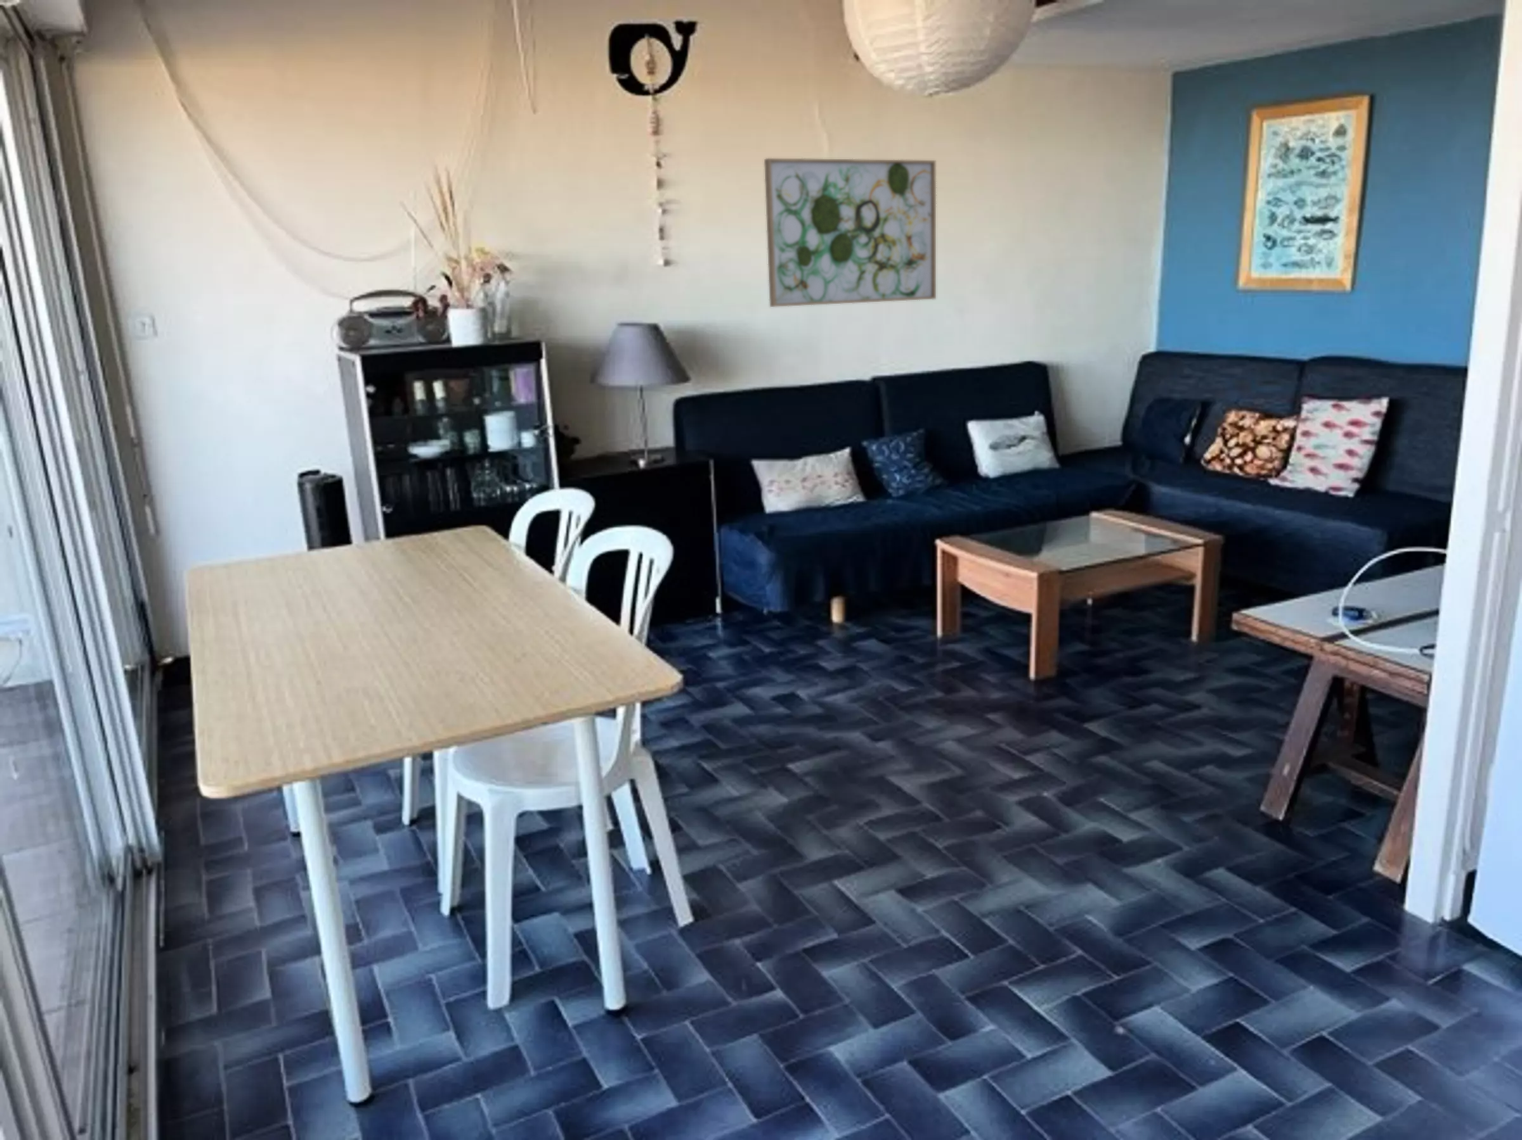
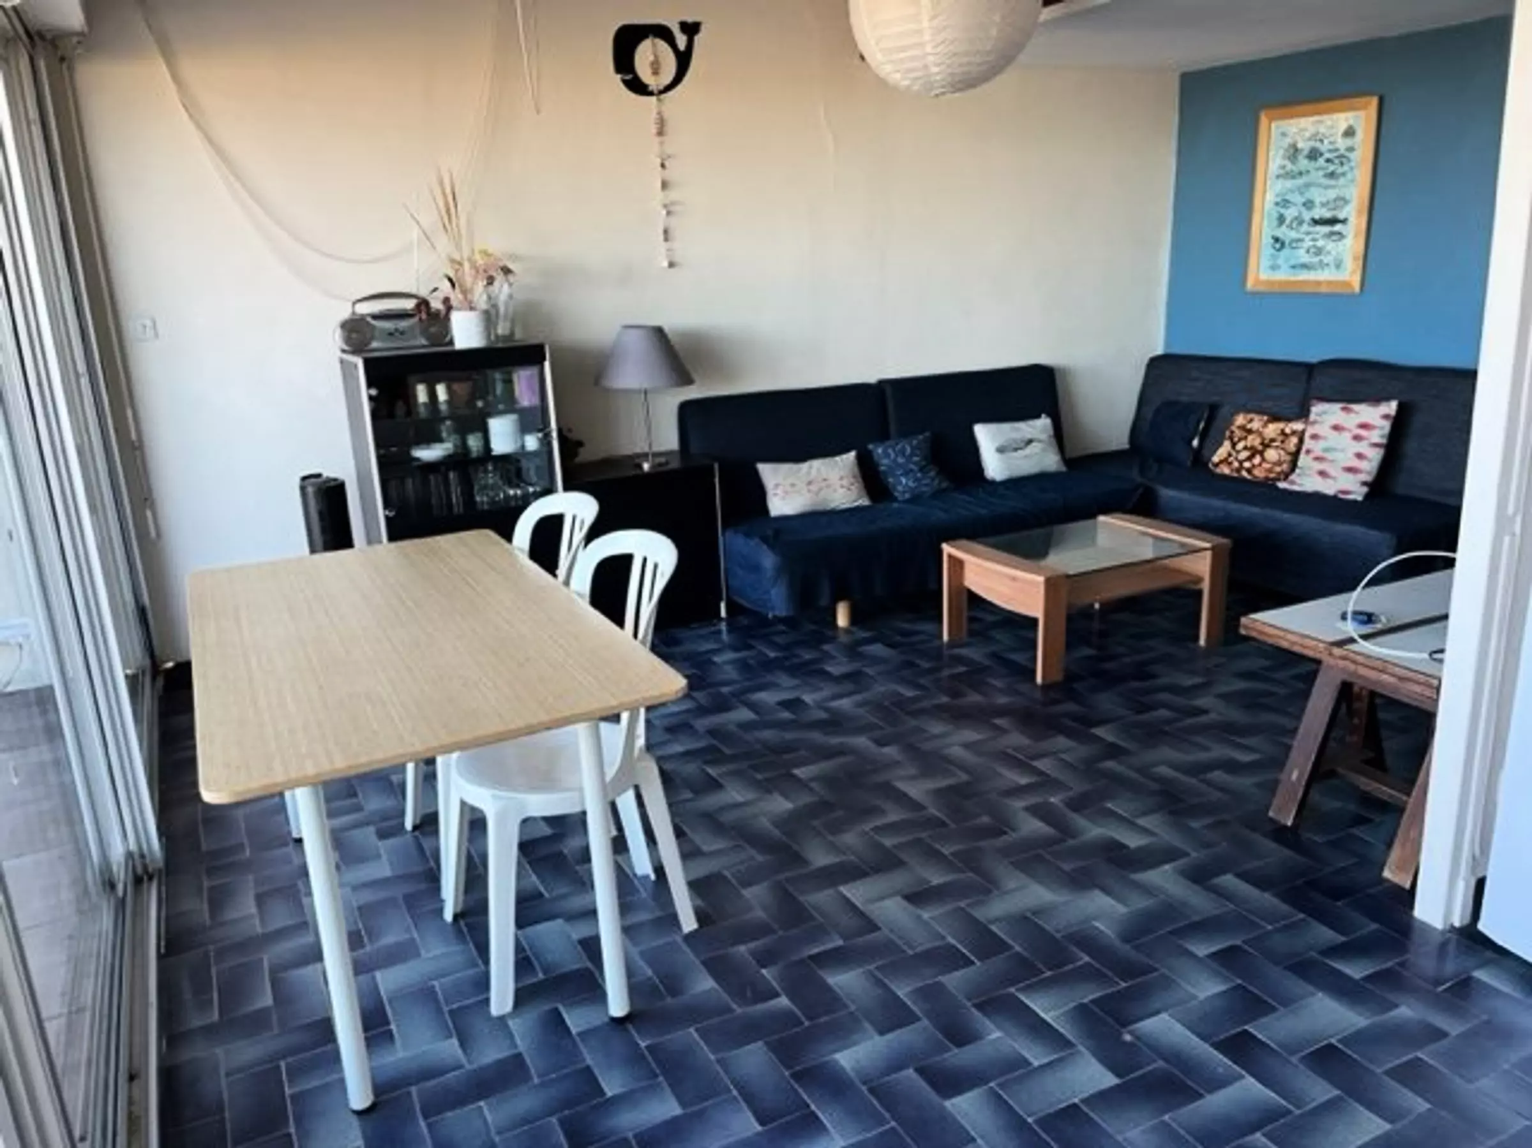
- wall art [763,158,937,308]
